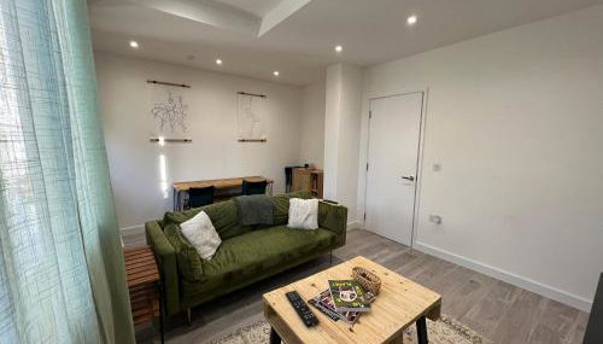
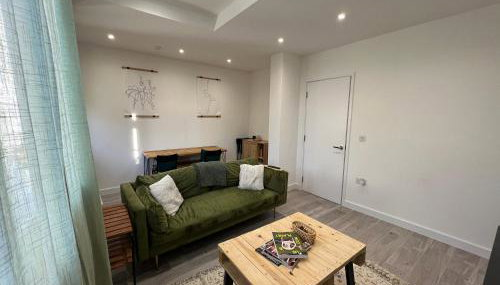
- remote control [283,290,321,328]
